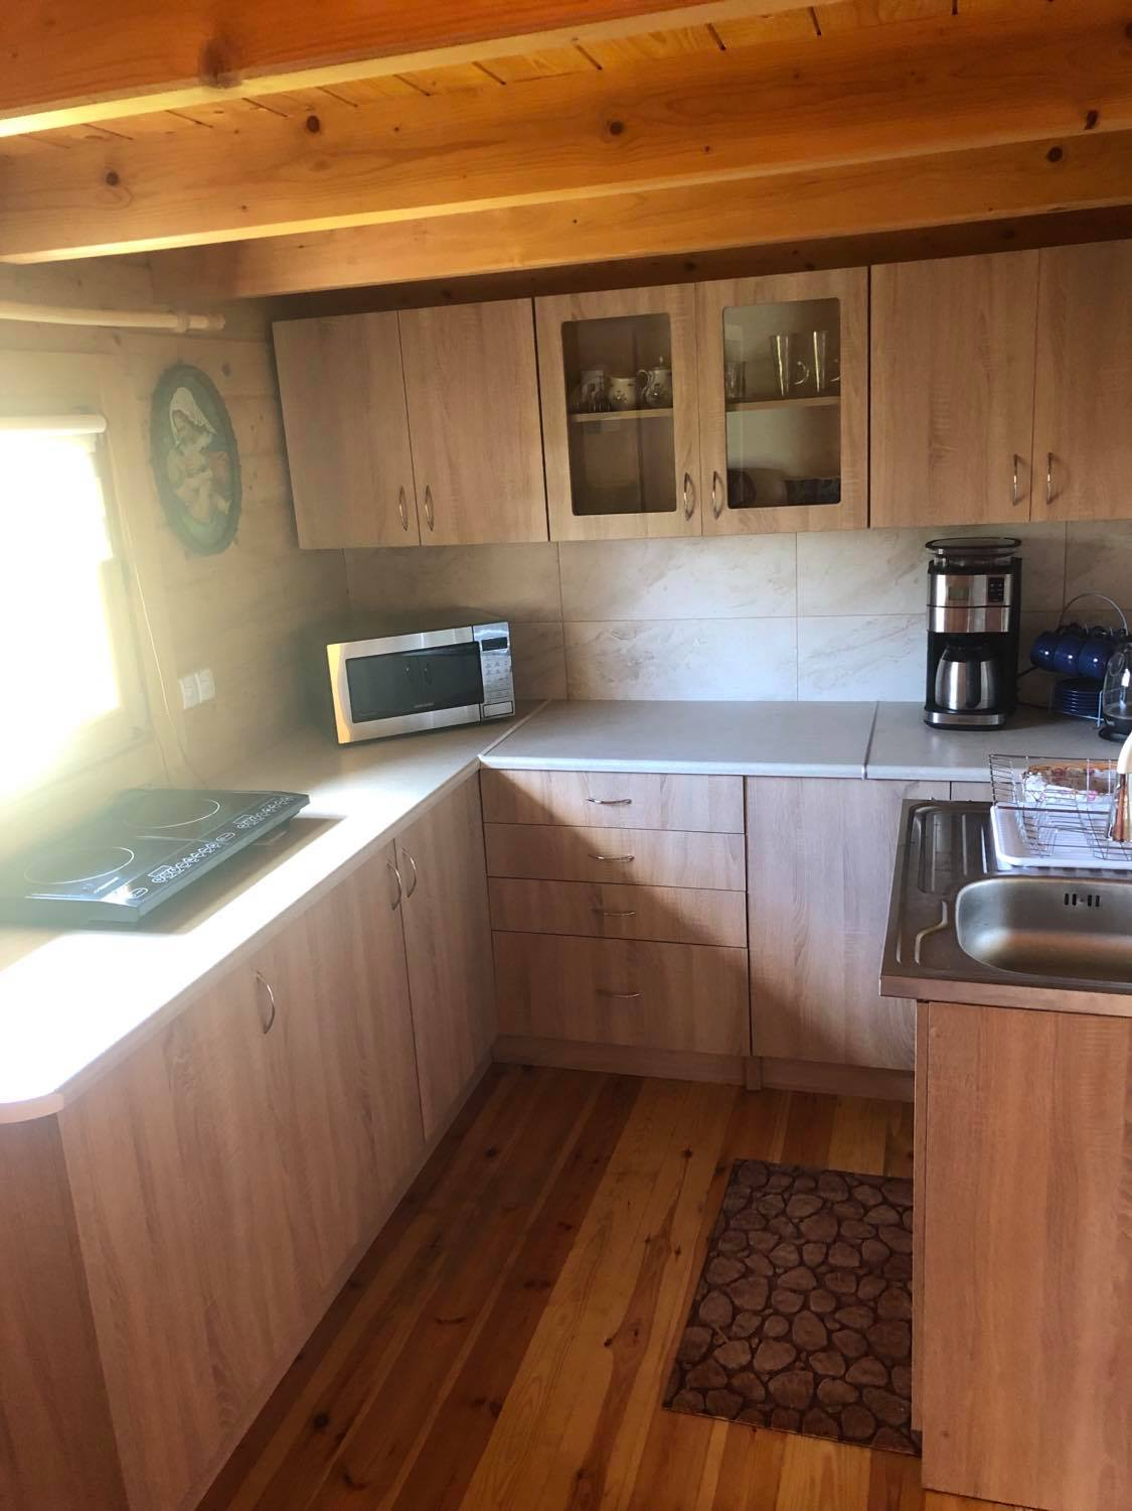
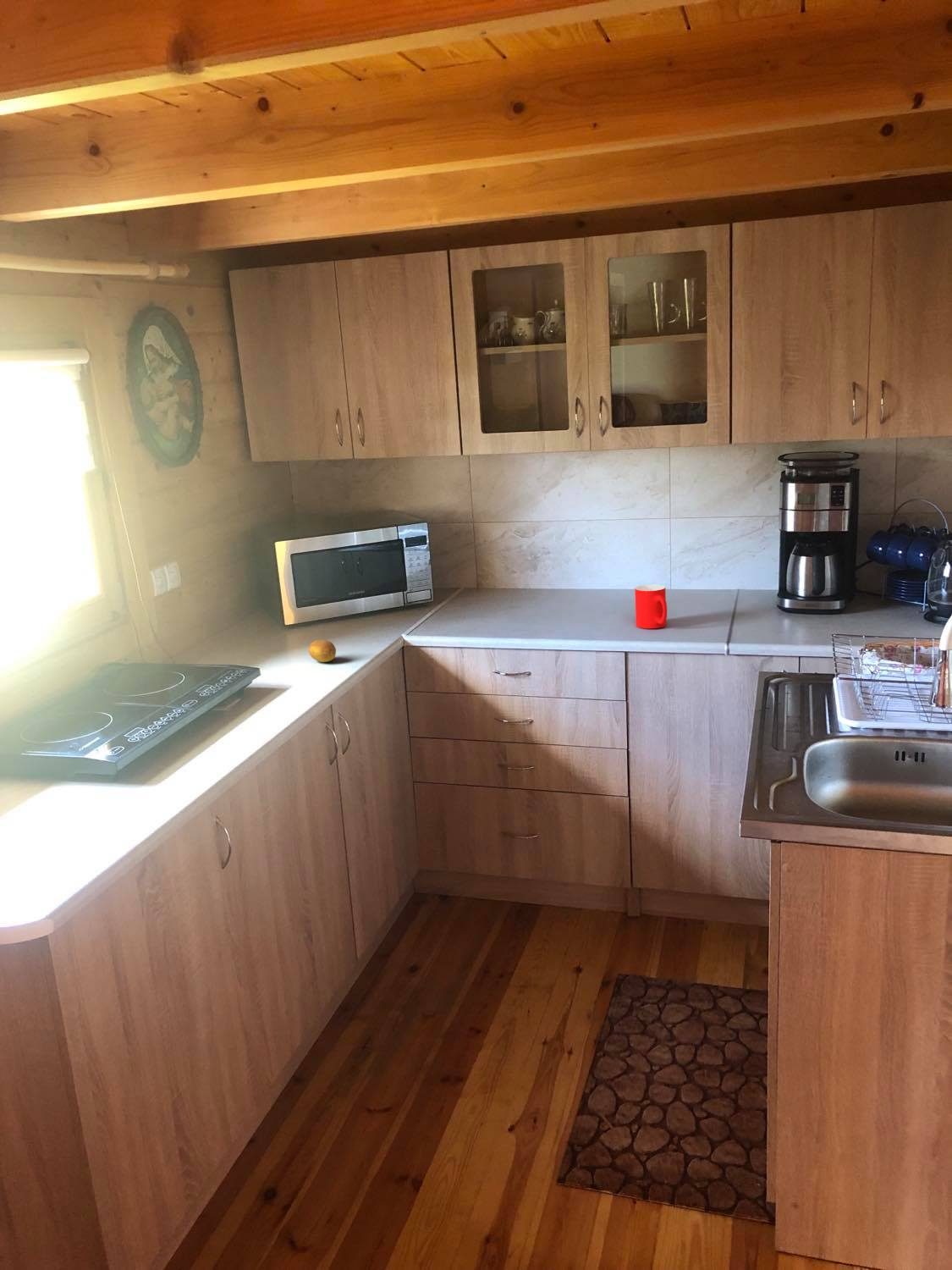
+ fruit [308,638,337,663]
+ cup [634,584,668,629]
